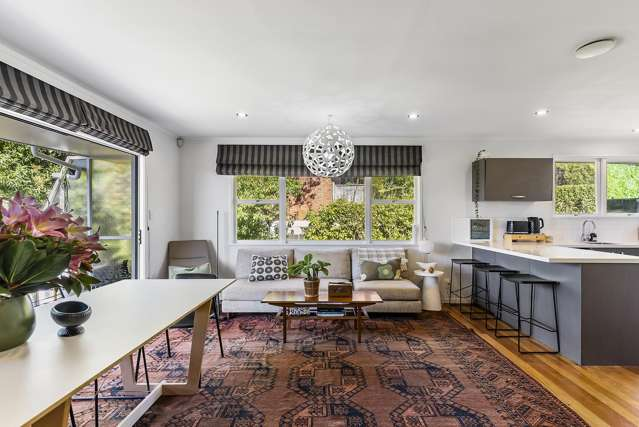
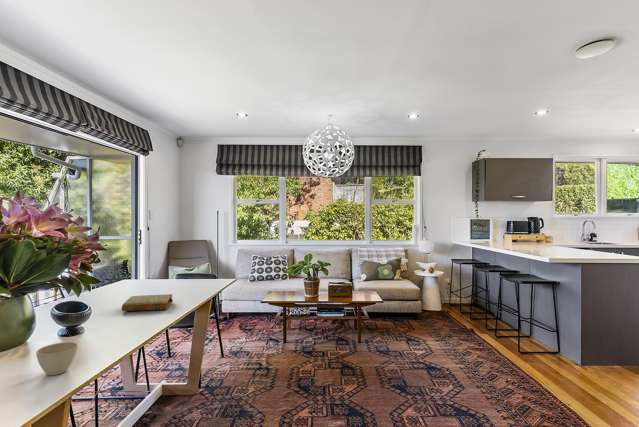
+ book [121,293,174,312]
+ flower pot [35,341,79,376]
